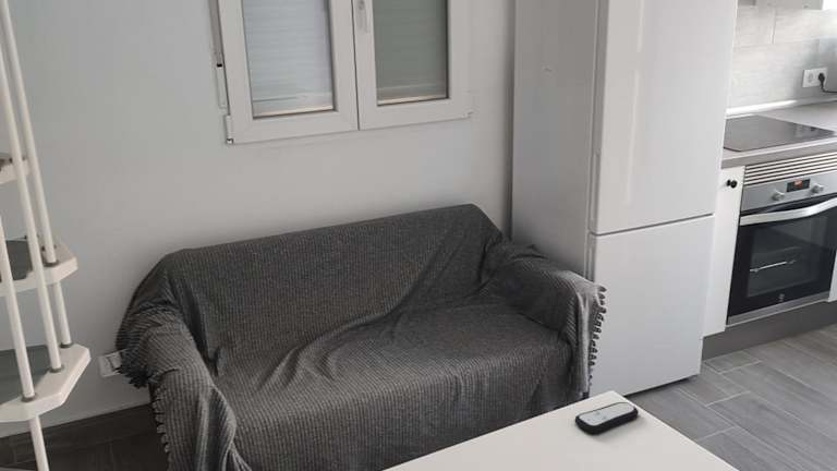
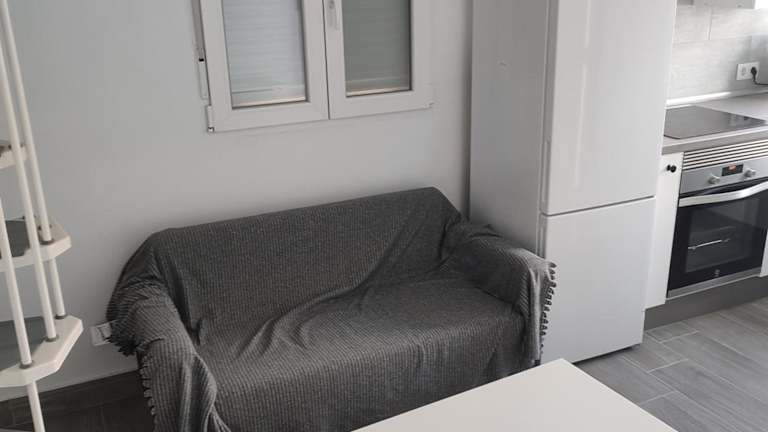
- remote control [574,401,640,434]
